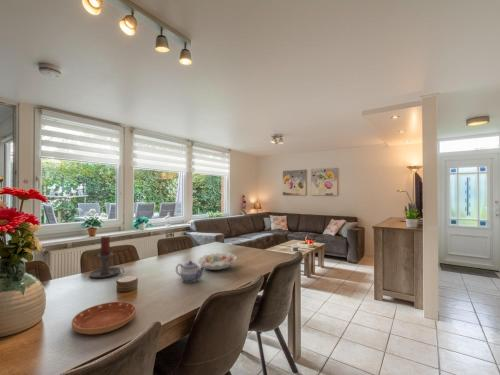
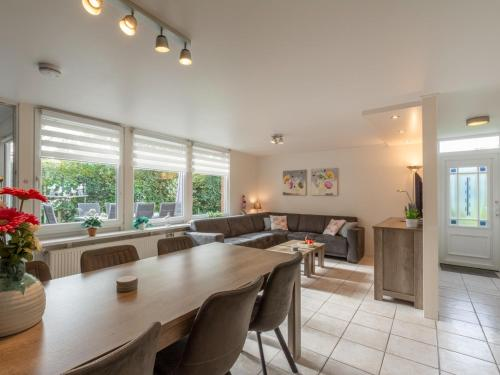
- saucer [71,301,137,335]
- decorative bowl [197,251,238,271]
- teapot [175,260,205,283]
- candle holder [88,235,125,279]
